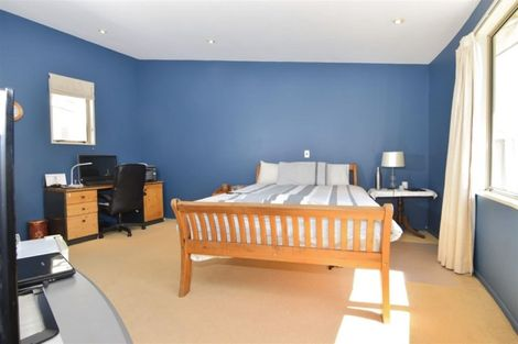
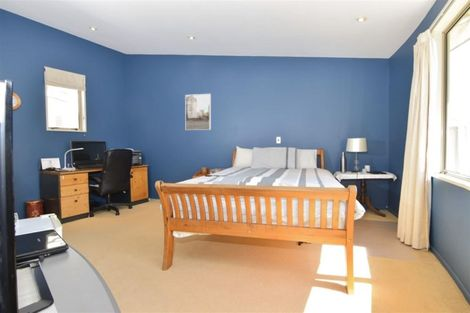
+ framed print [184,93,212,131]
